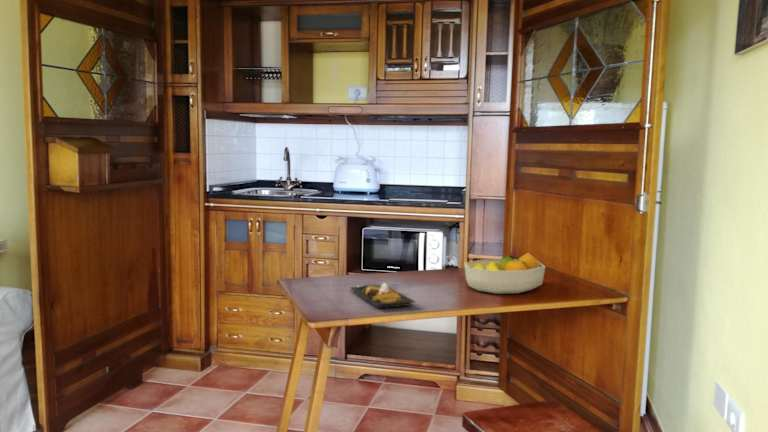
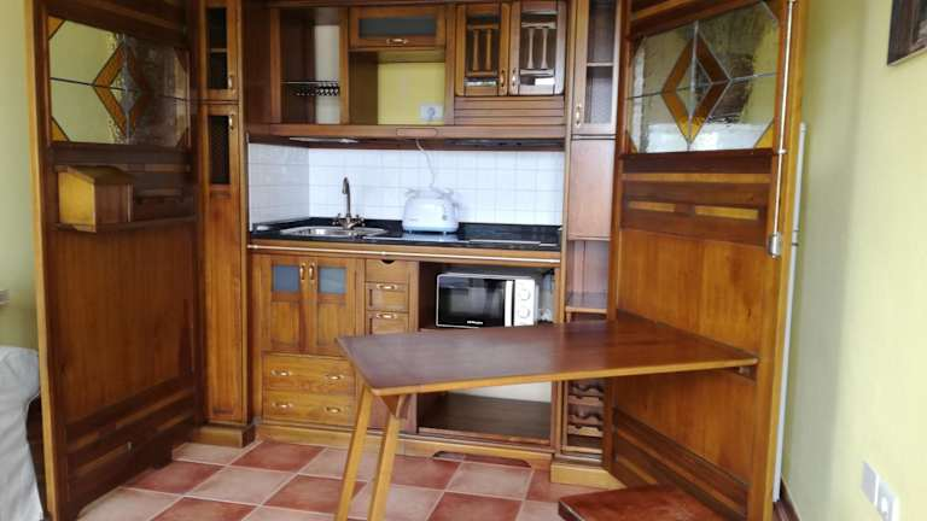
- plate [349,282,417,309]
- fruit bowl [463,252,546,295]
